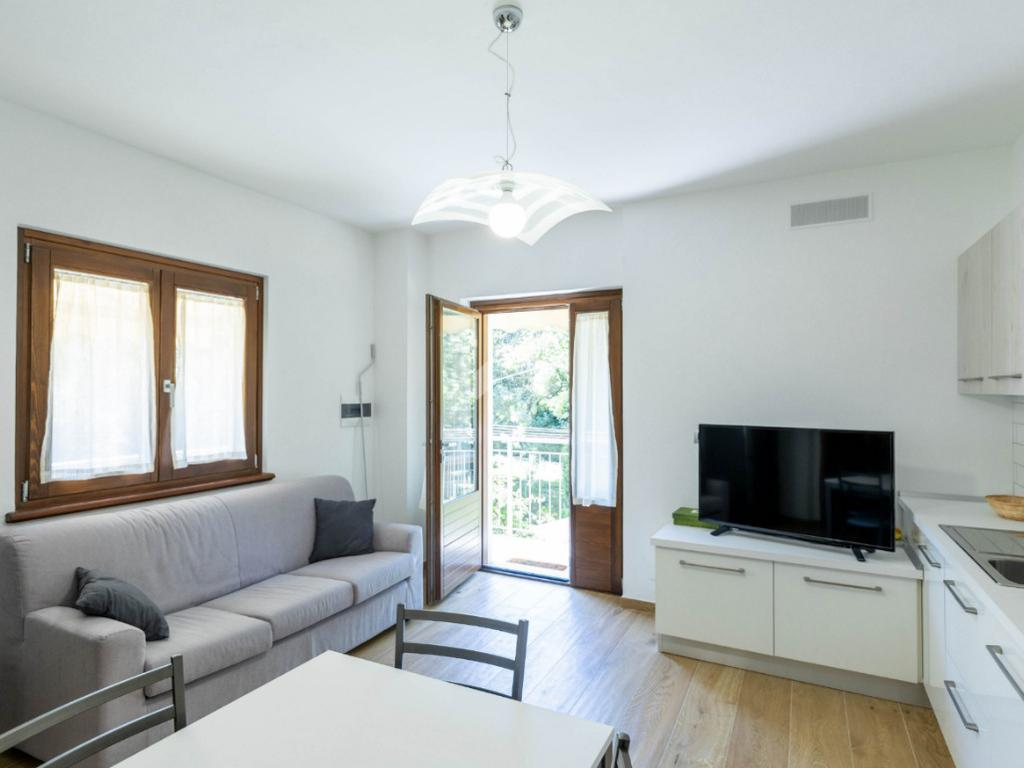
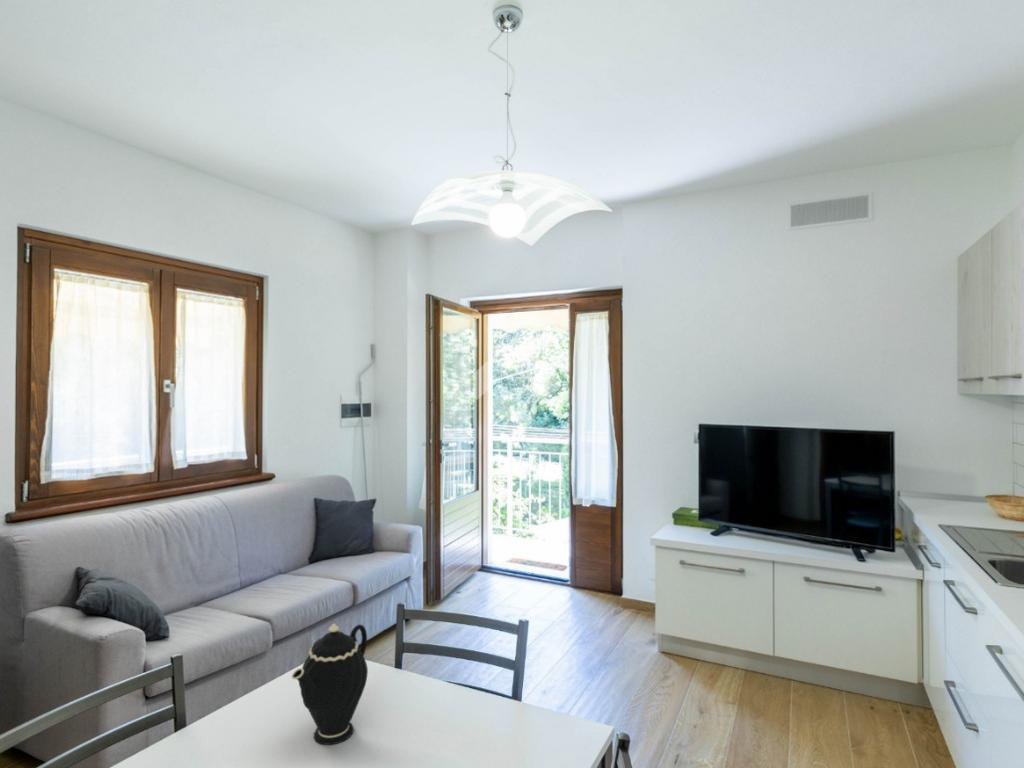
+ teapot [290,623,369,746]
